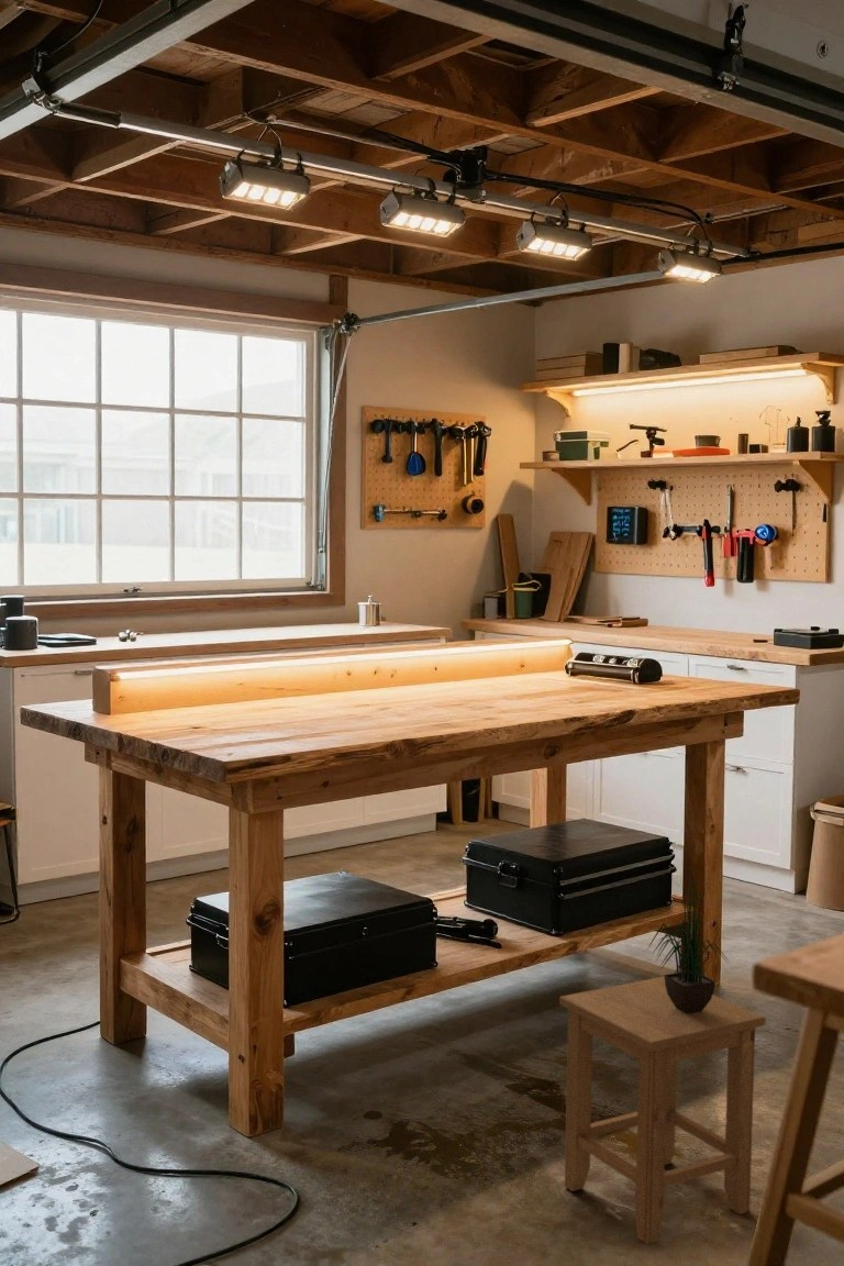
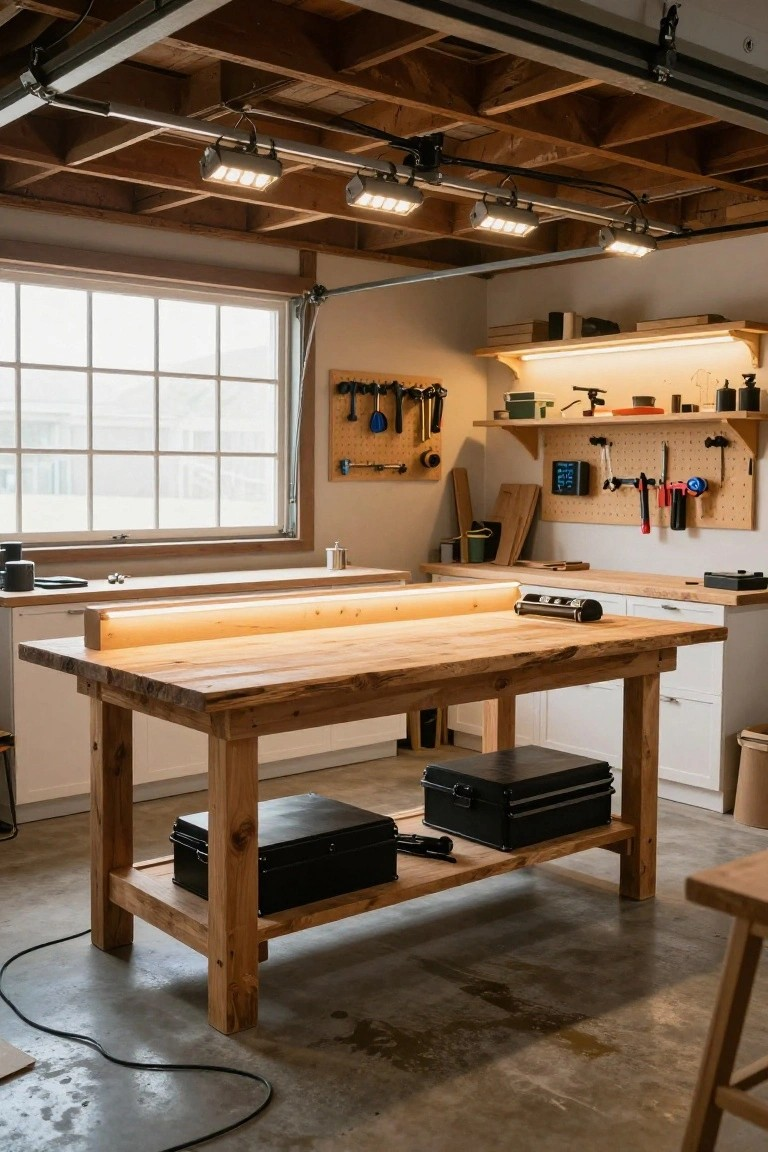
- potted plant [646,870,731,1014]
- stool [558,976,767,1245]
